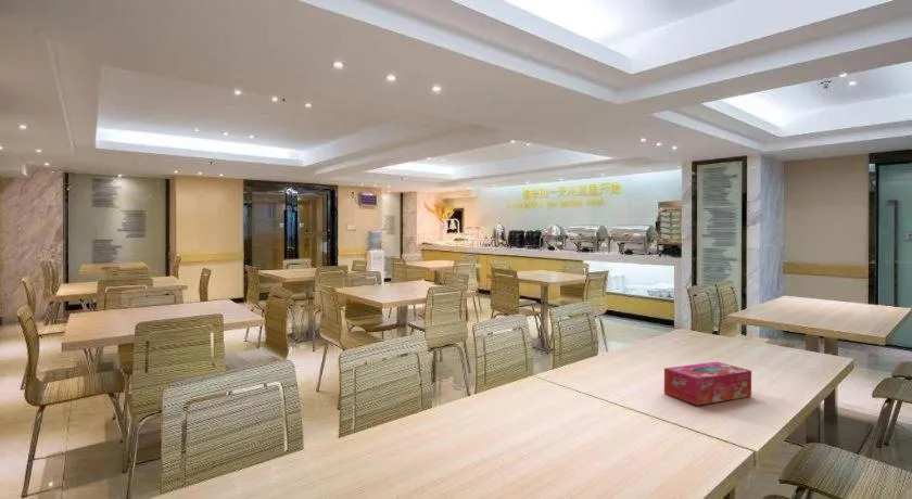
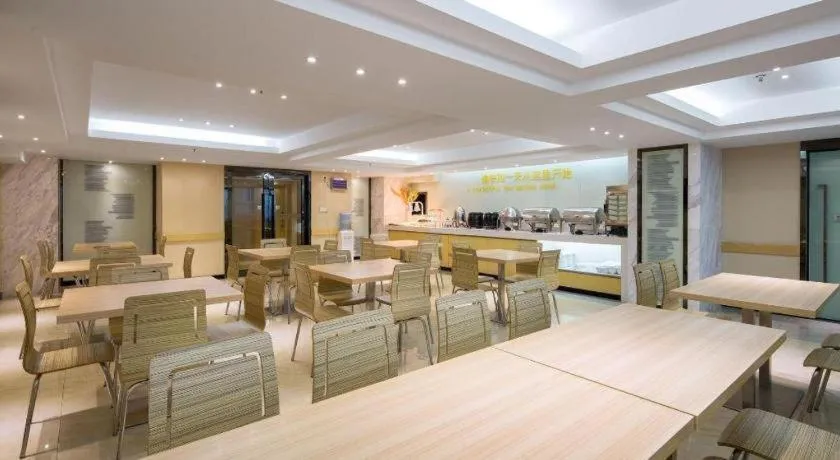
- tissue box [663,361,752,407]
